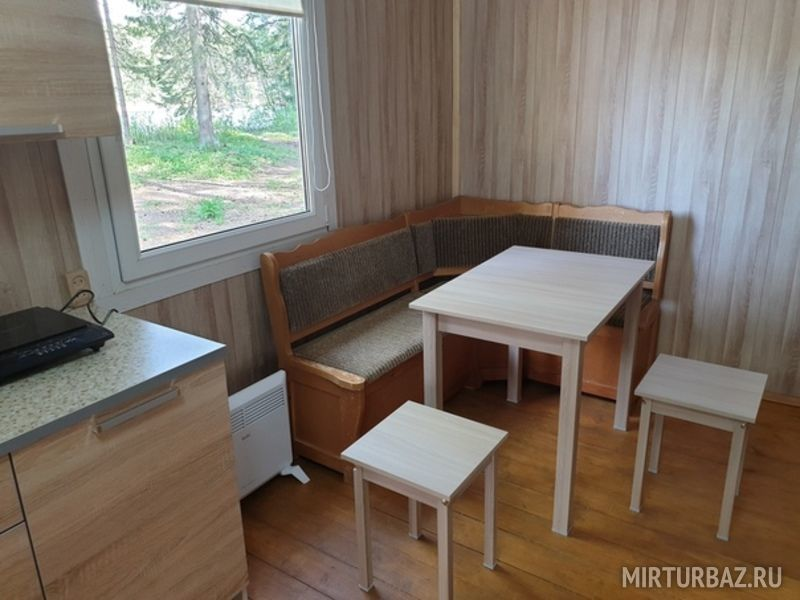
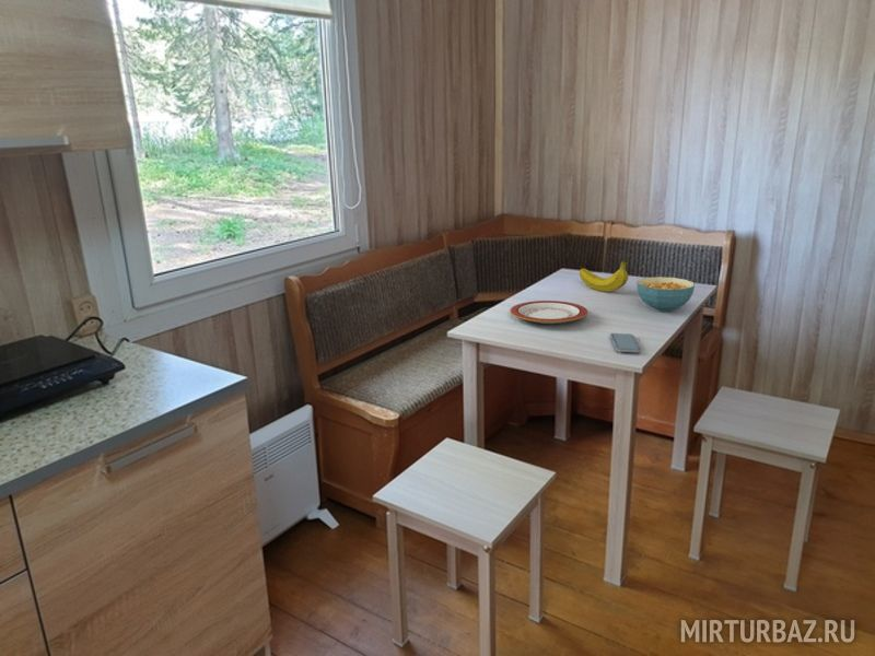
+ plate [509,300,590,325]
+ cereal bowl [635,276,696,313]
+ smartphone [609,332,642,353]
+ fruit [579,258,629,293]
